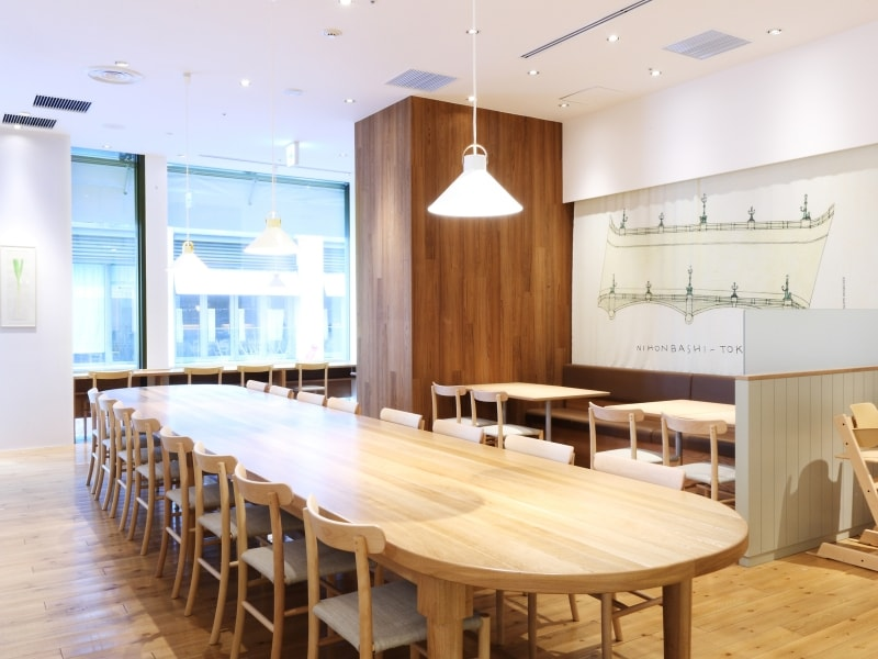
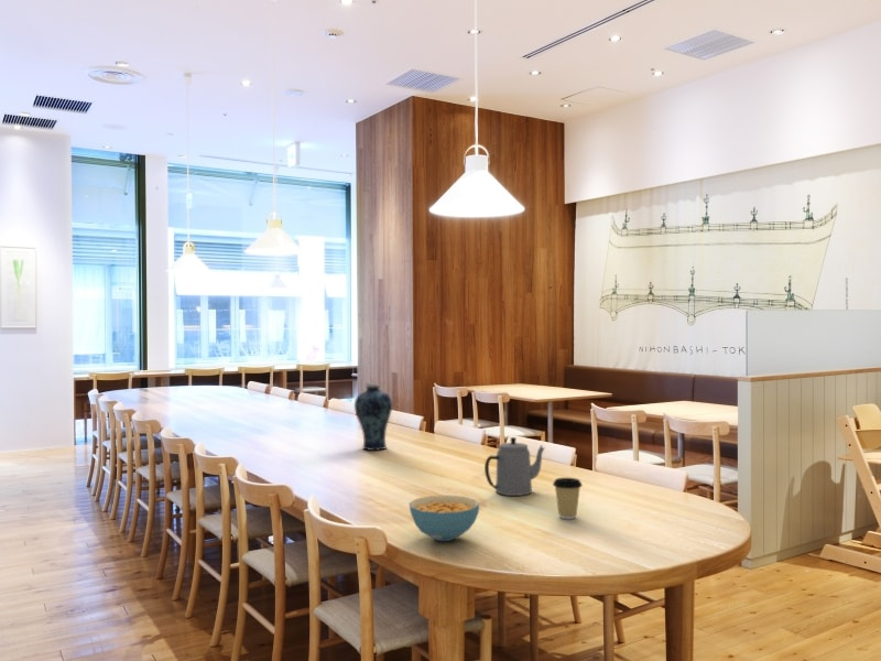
+ teapot [483,436,546,497]
+ coffee cup [552,477,584,520]
+ cereal bowl [409,495,480,542]
+ vase [354,383,393,452]
